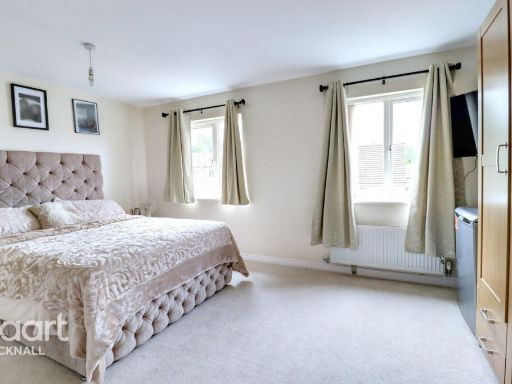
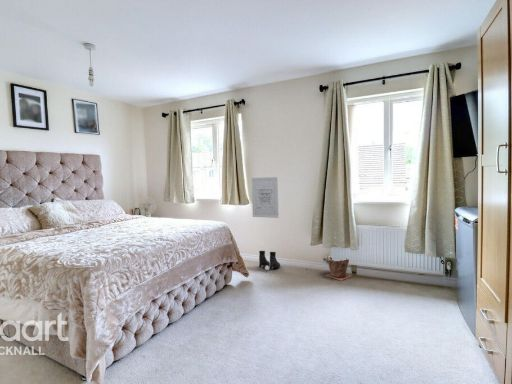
+ plant pot [325,255,352,282]
+ boots [258,250,281,271]
+ wall art [251,176,280,219]
